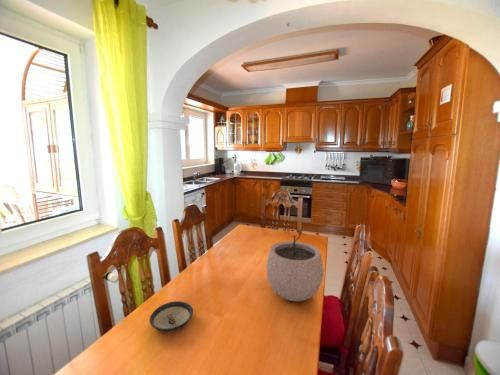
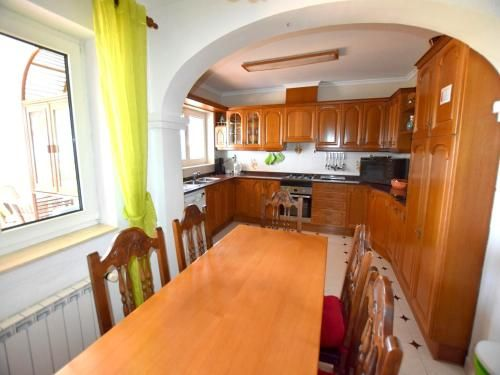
- plant pot [266,227,324,302]
- saucer [148,300,194,333]
